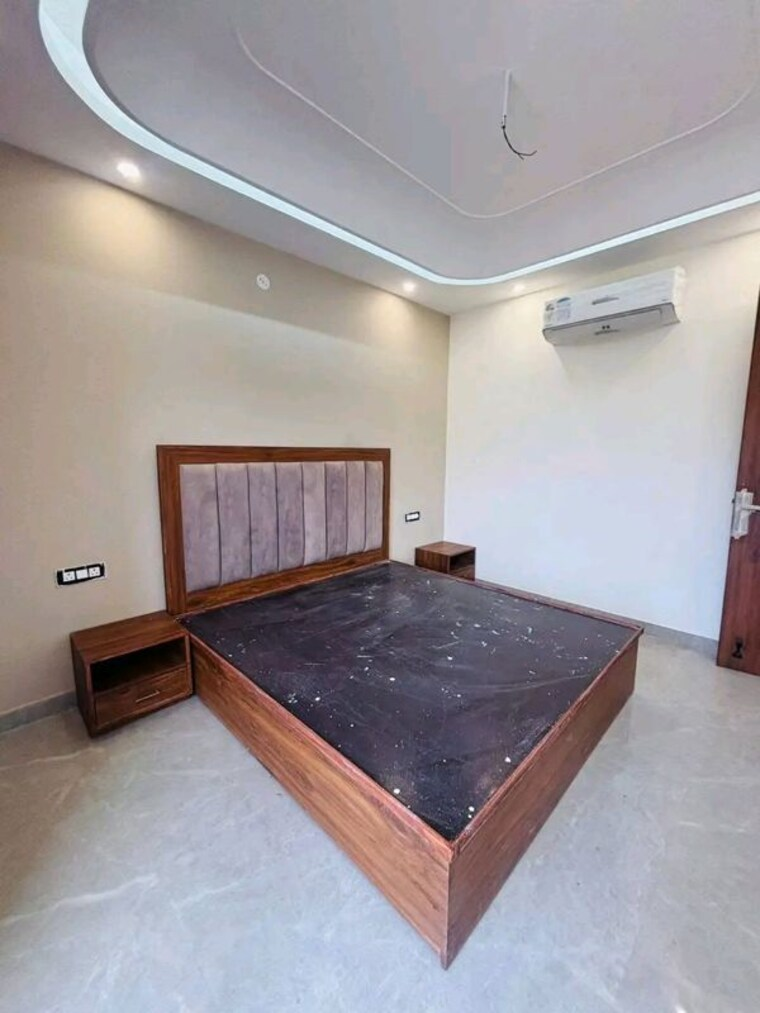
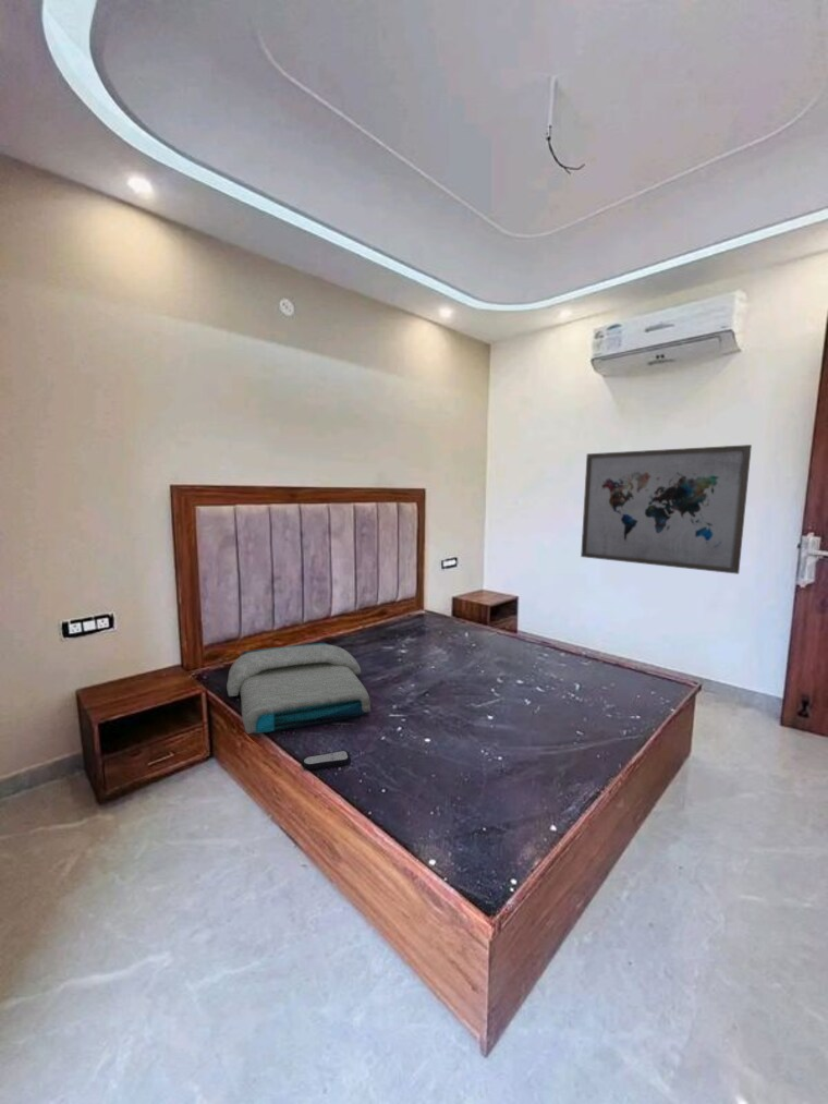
+ wall art [580,444,753,575]
+ remote control [301,750,352,771]
+ pillow [226,642,372,735]
